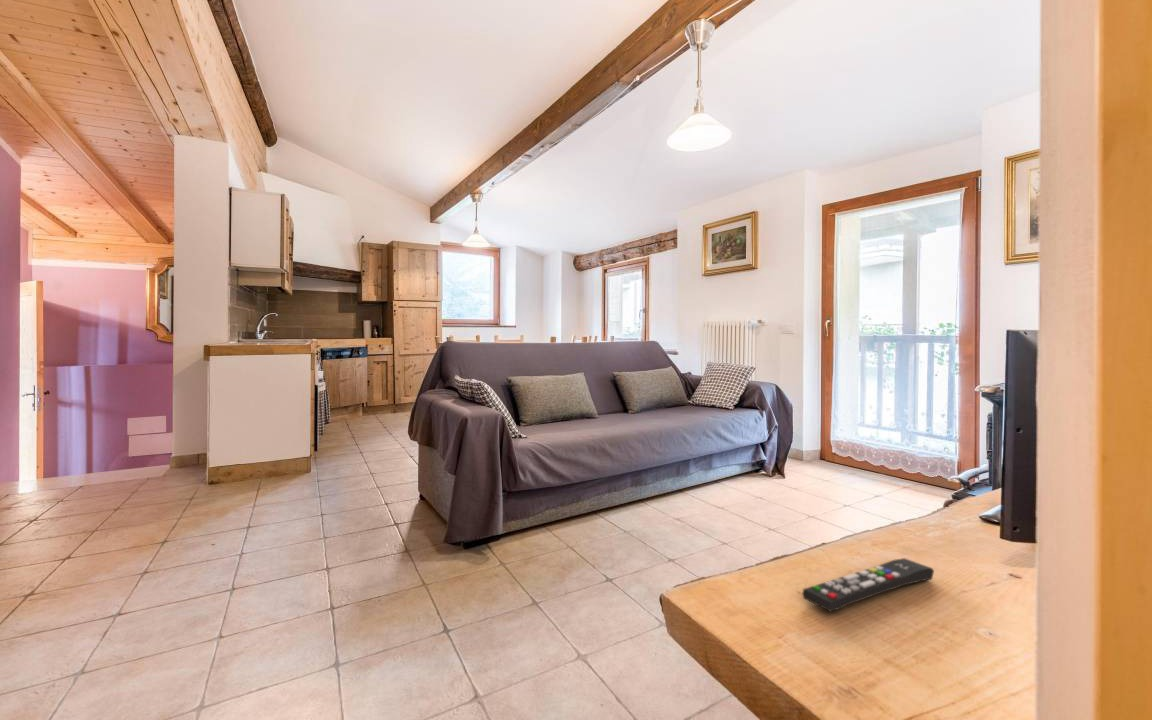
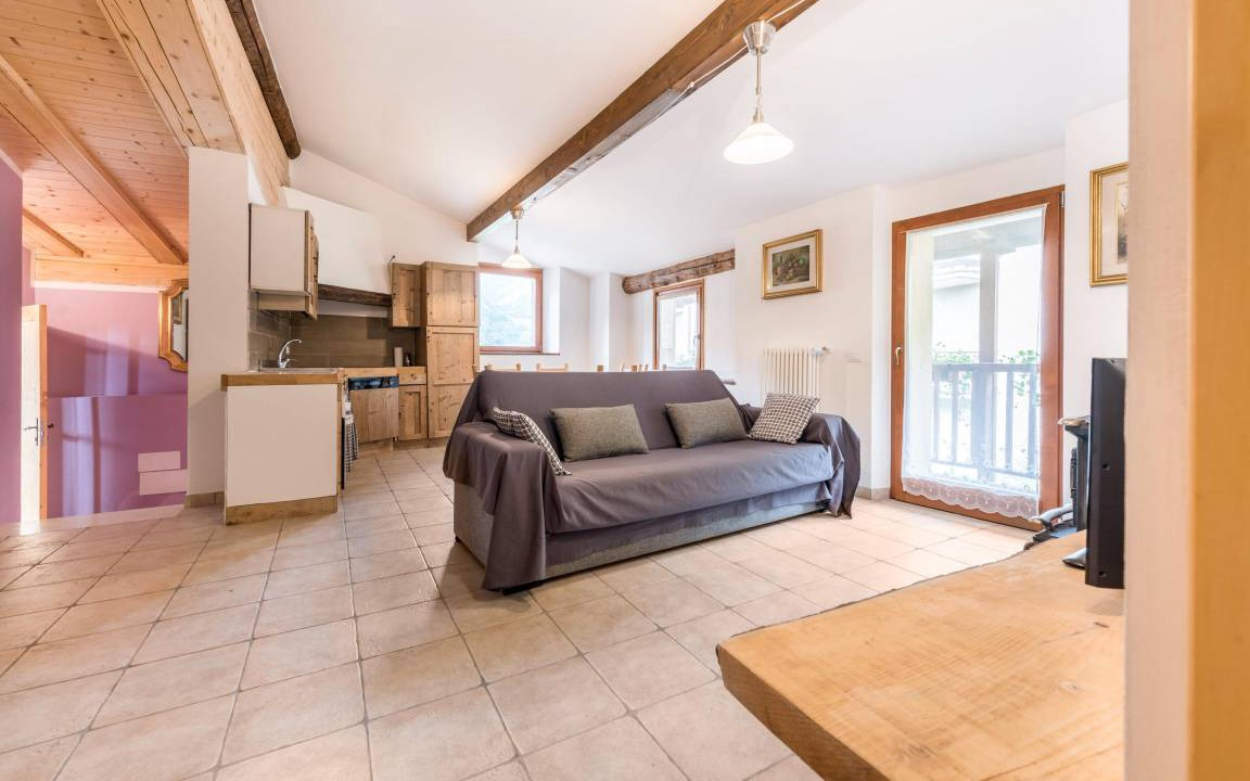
- remote control [801,557,935,613]
